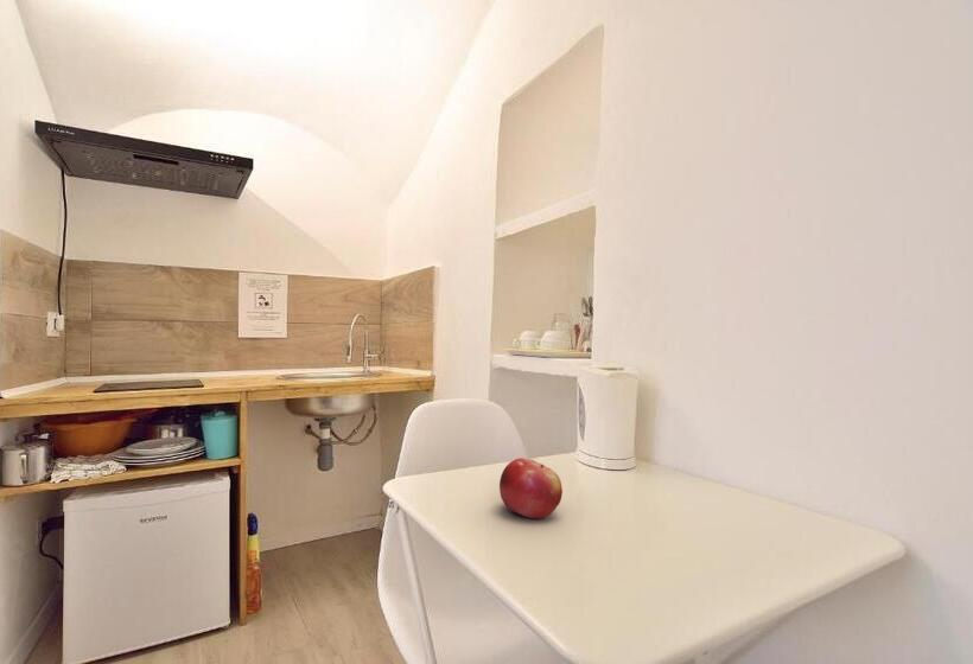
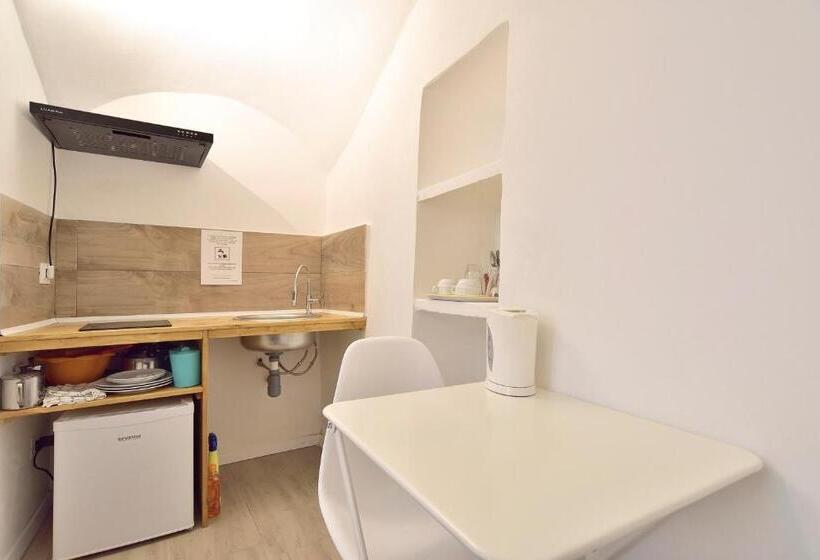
- fruit [498,456,564,521]
